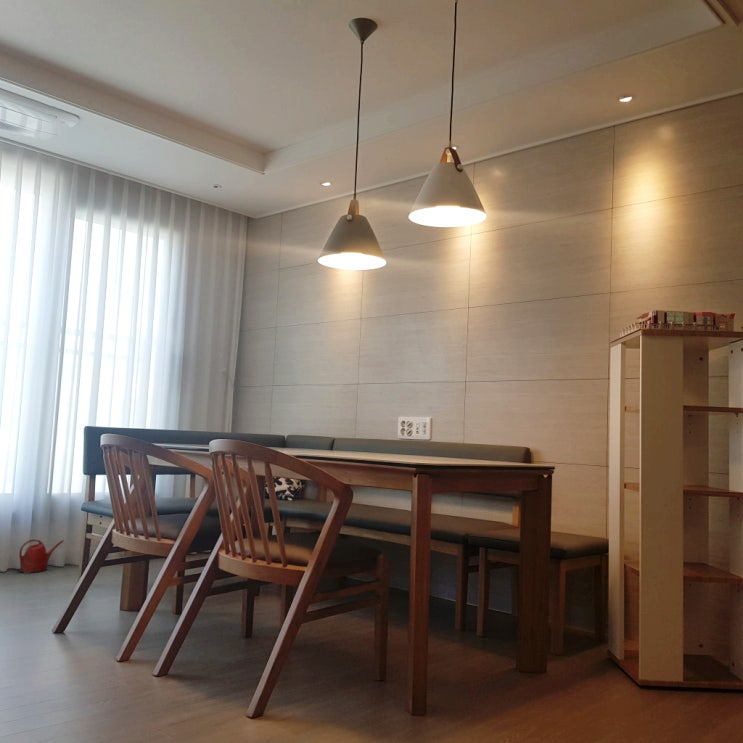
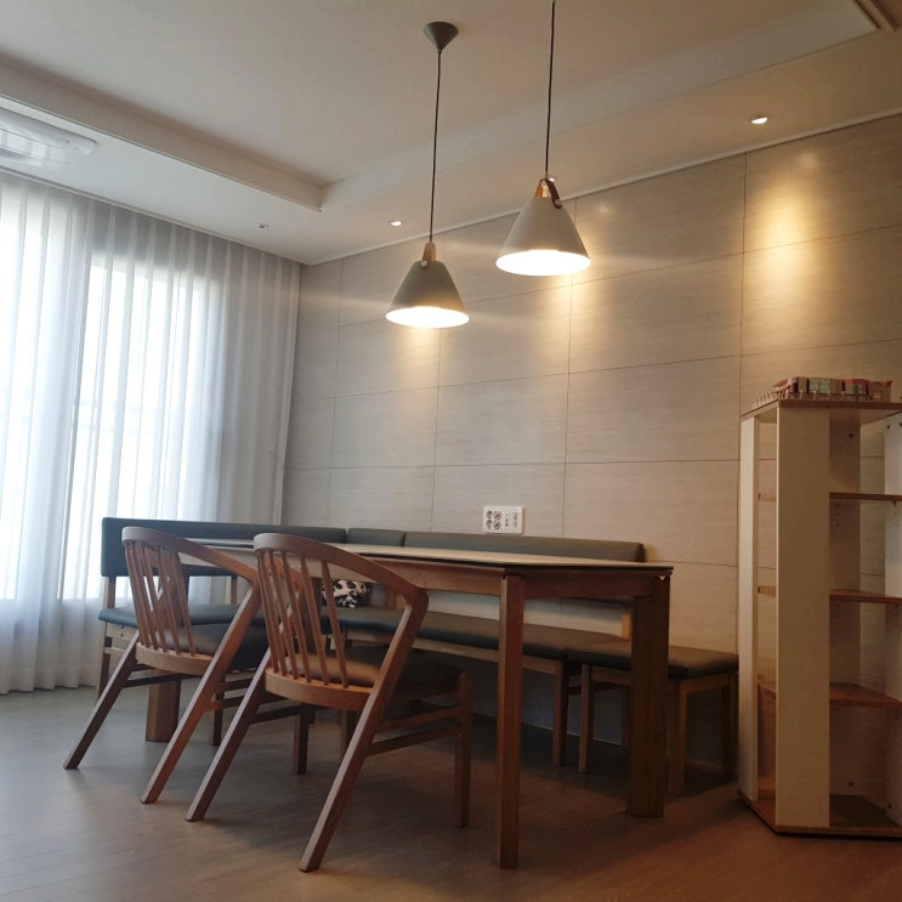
- watering can [18,538,65,574]
